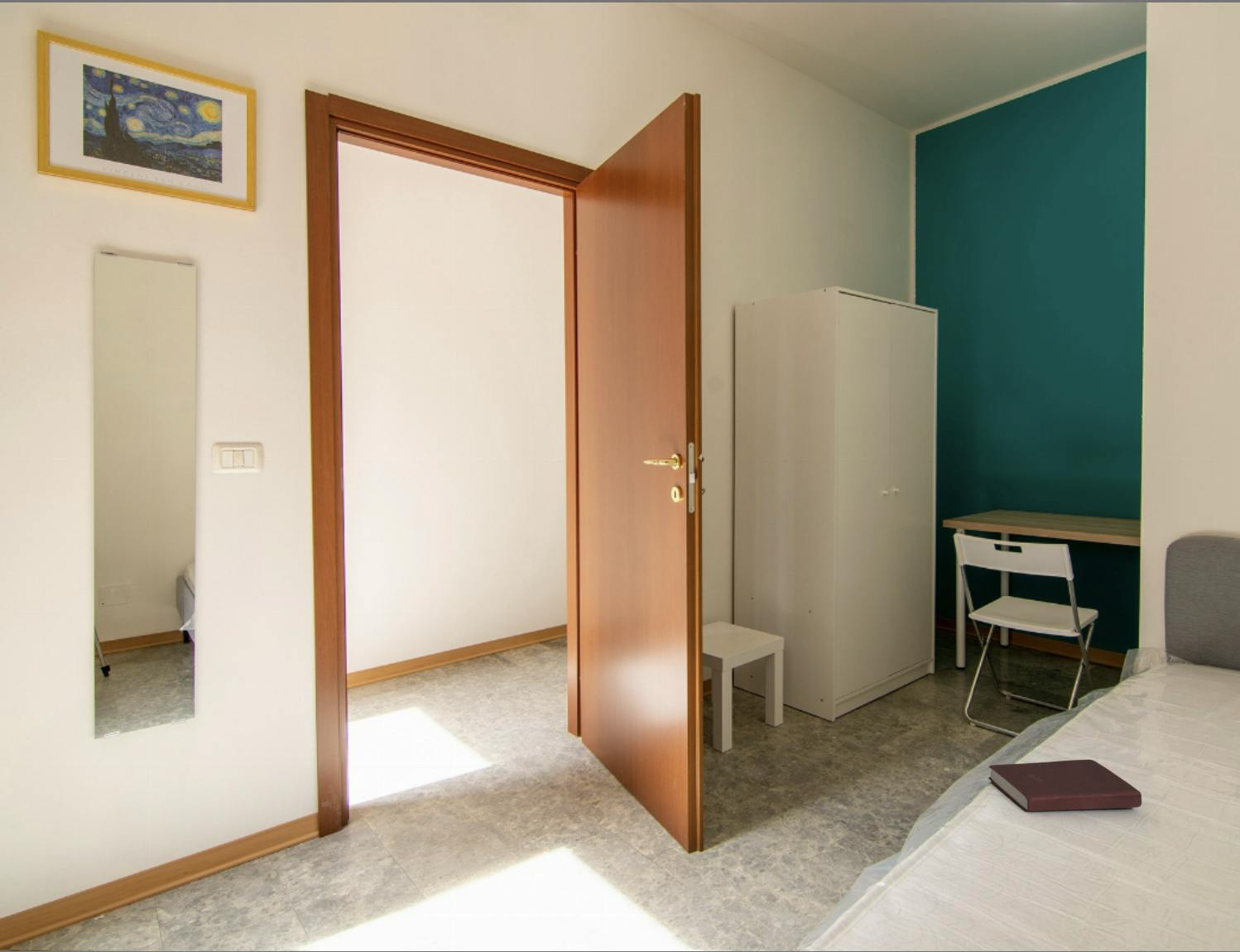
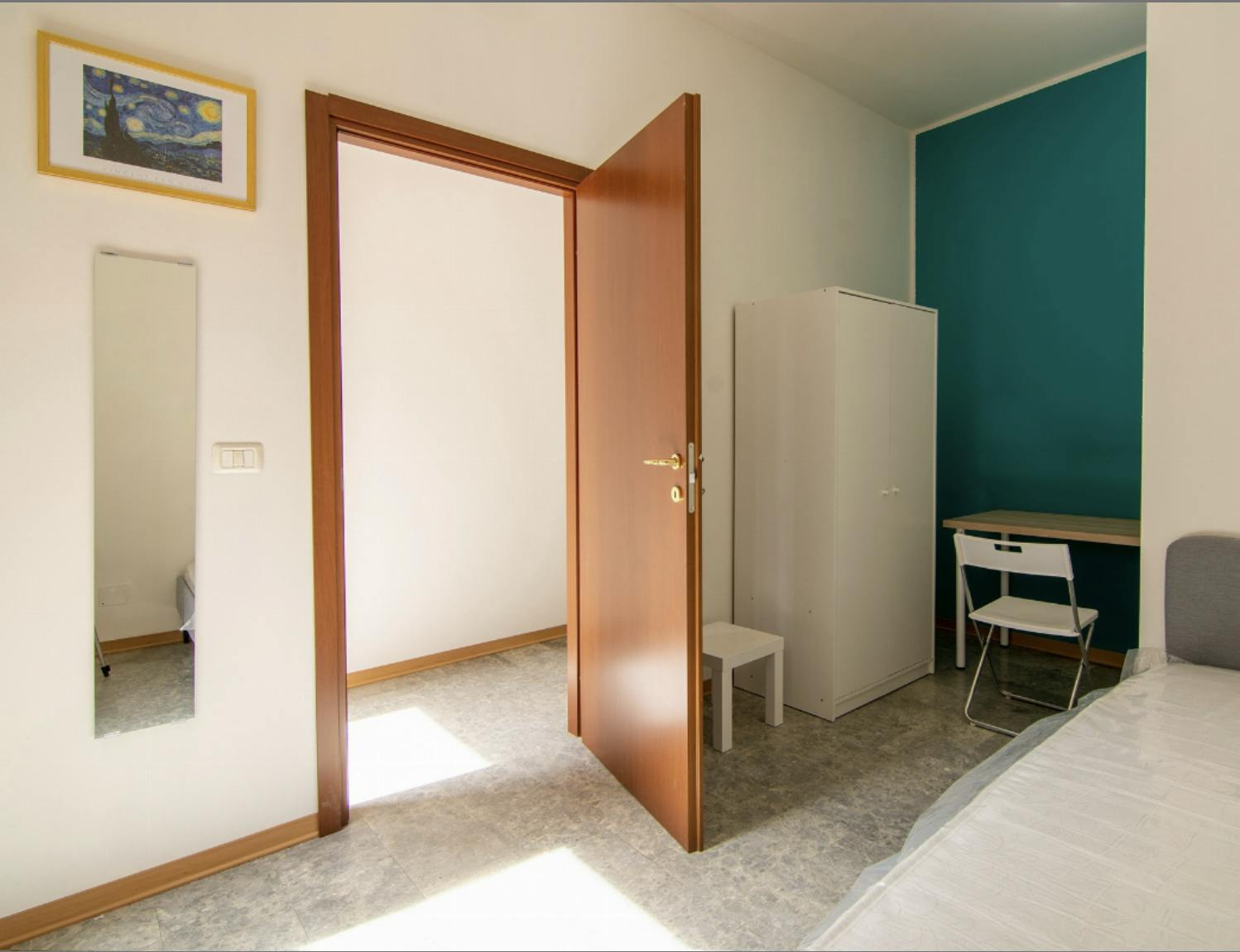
- book [988,759,1142,812]
